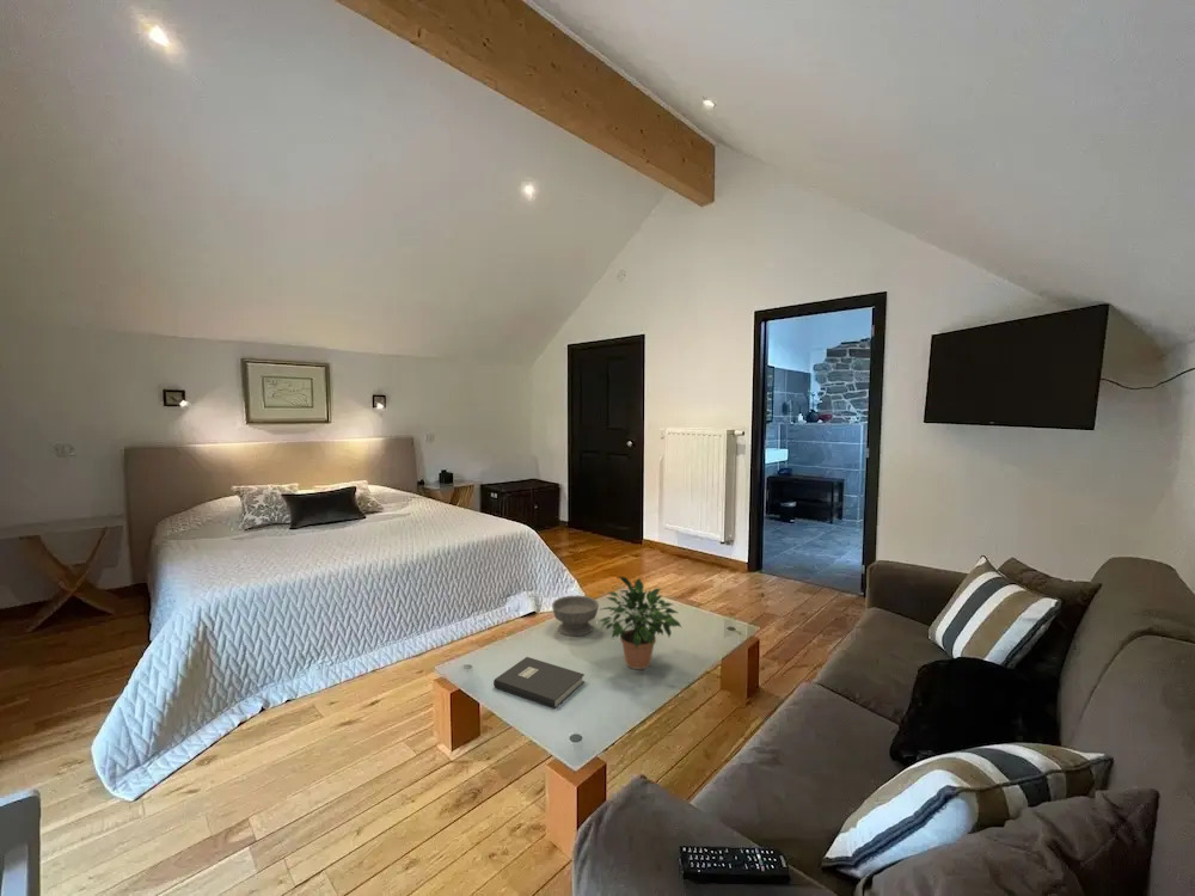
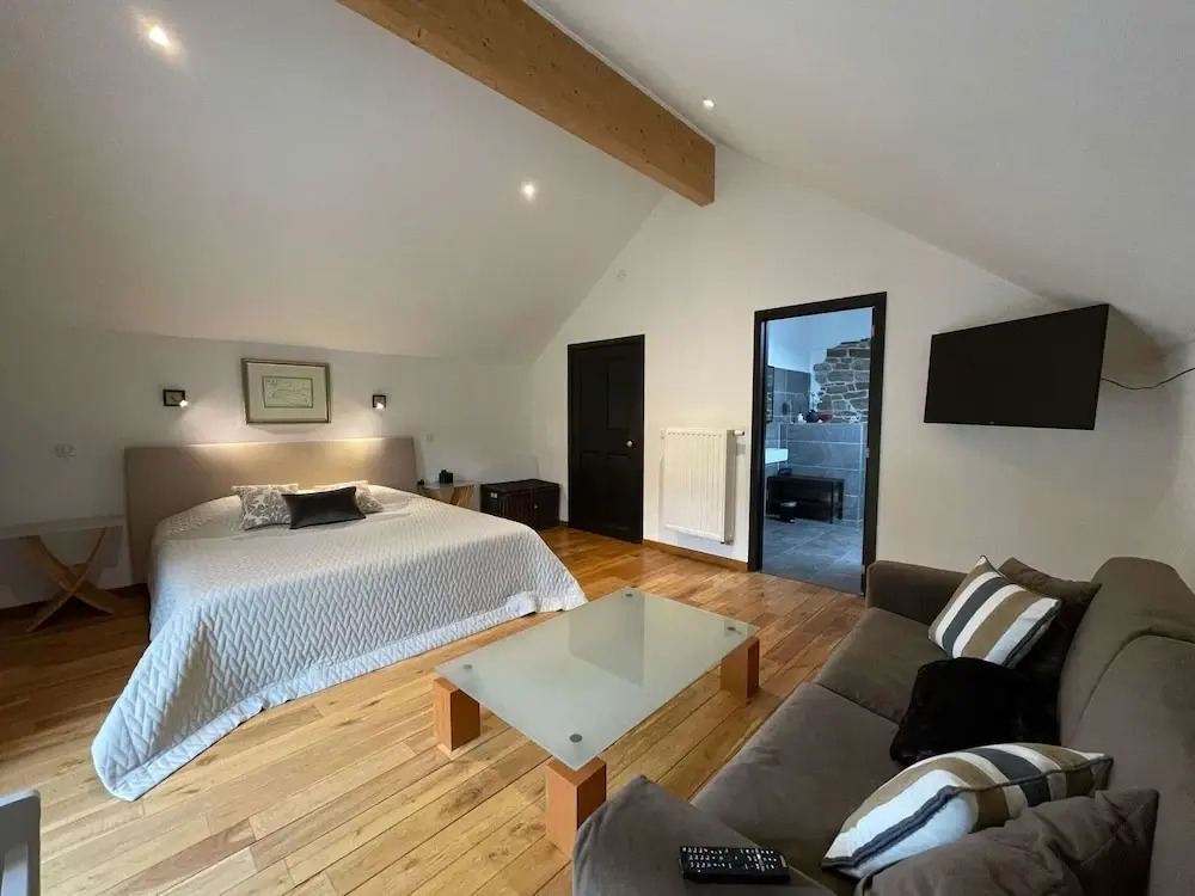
- book [492,656,586,710]
- bowl [551,595,600,637]
- potted plant [598,575,682,670]
